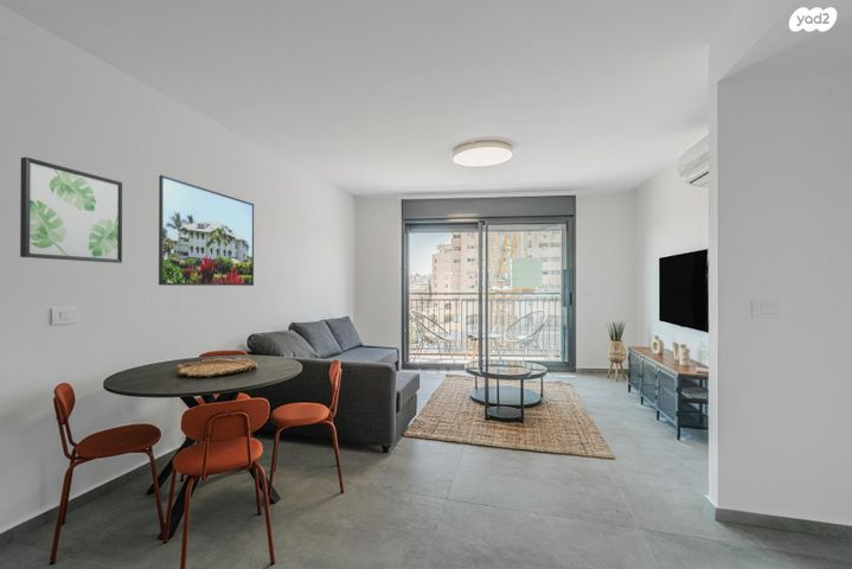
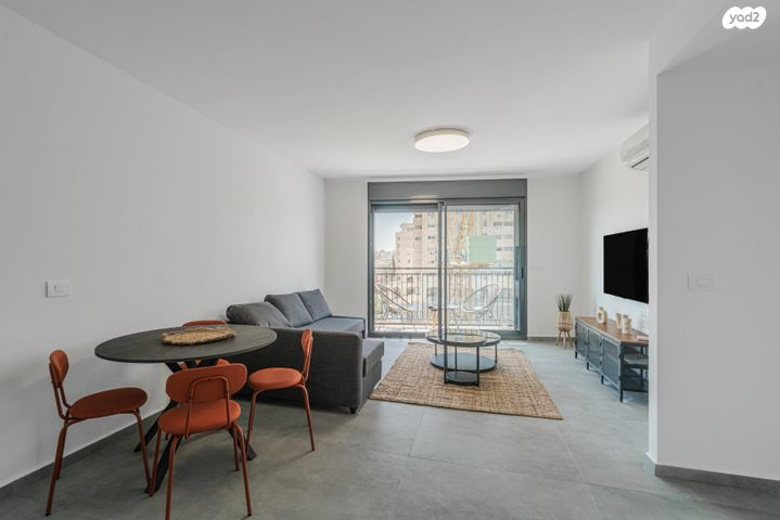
- wall art [19,156,123,264]
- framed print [158,174,255,287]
